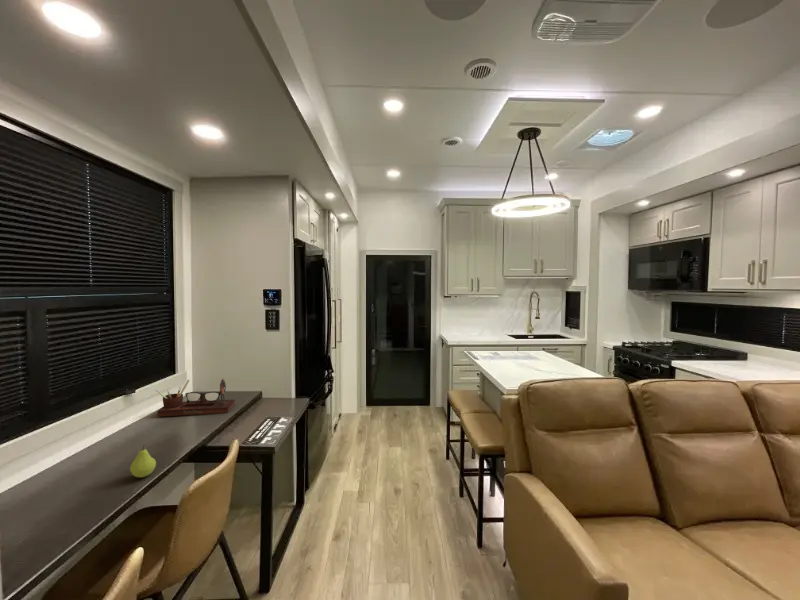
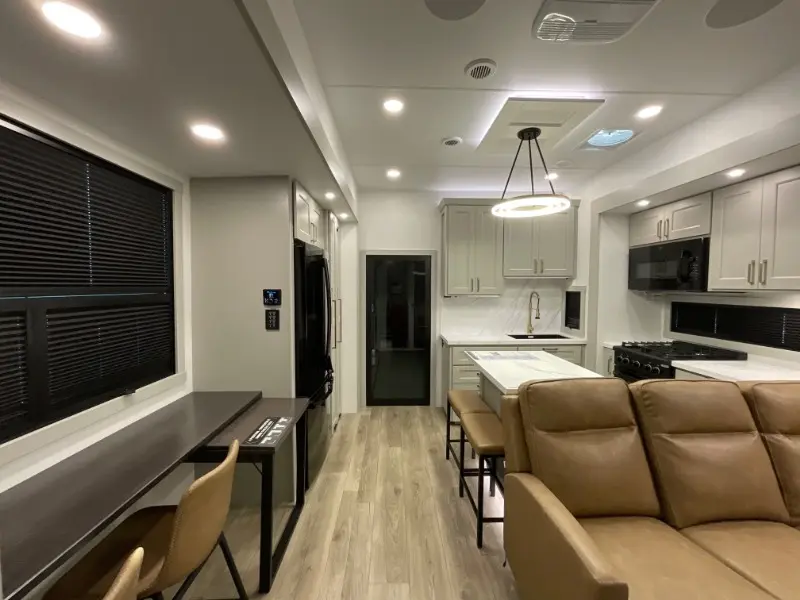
- fruit [129,445,157,478]
- desk organizer [155,378,236,418]
